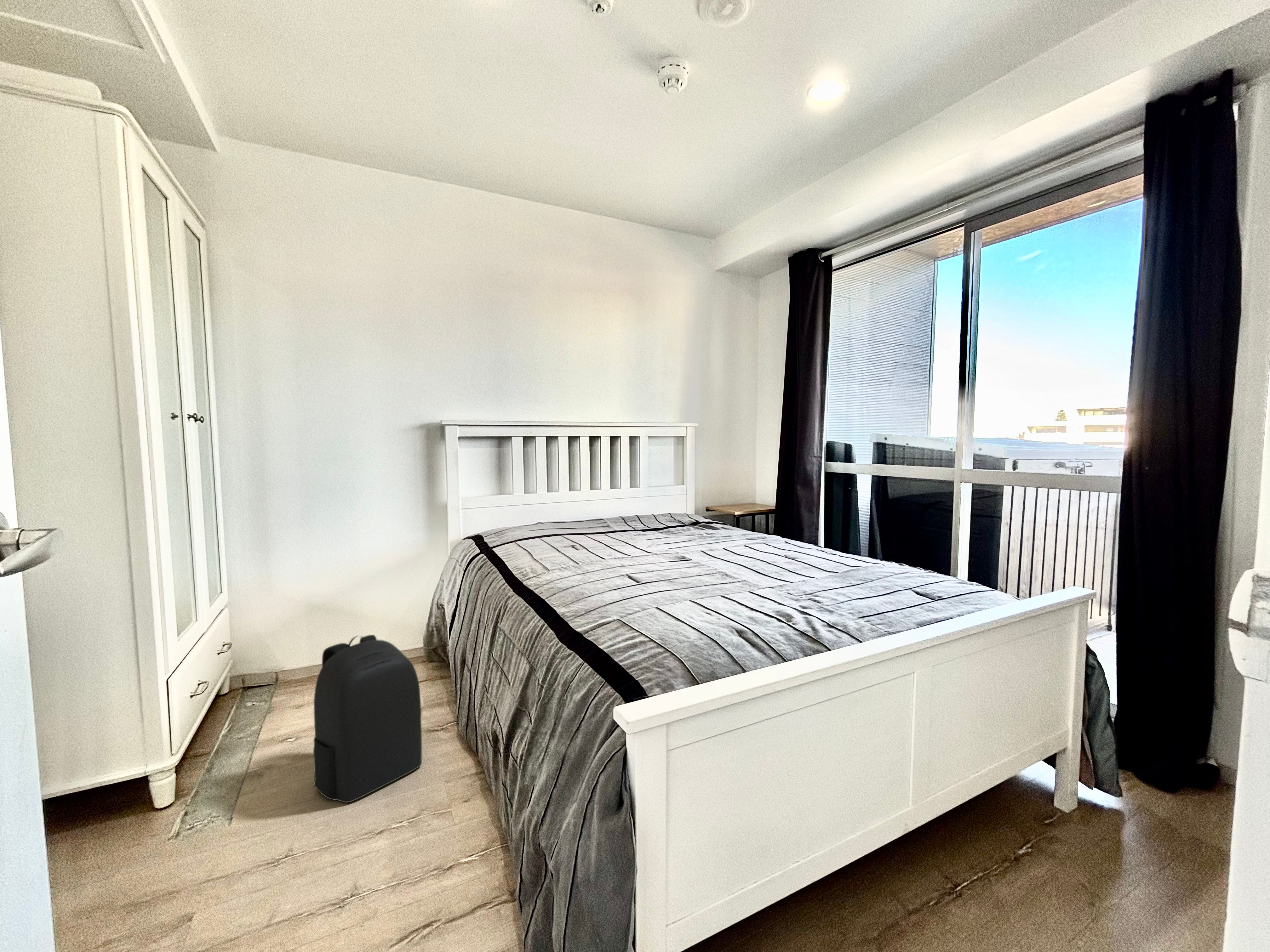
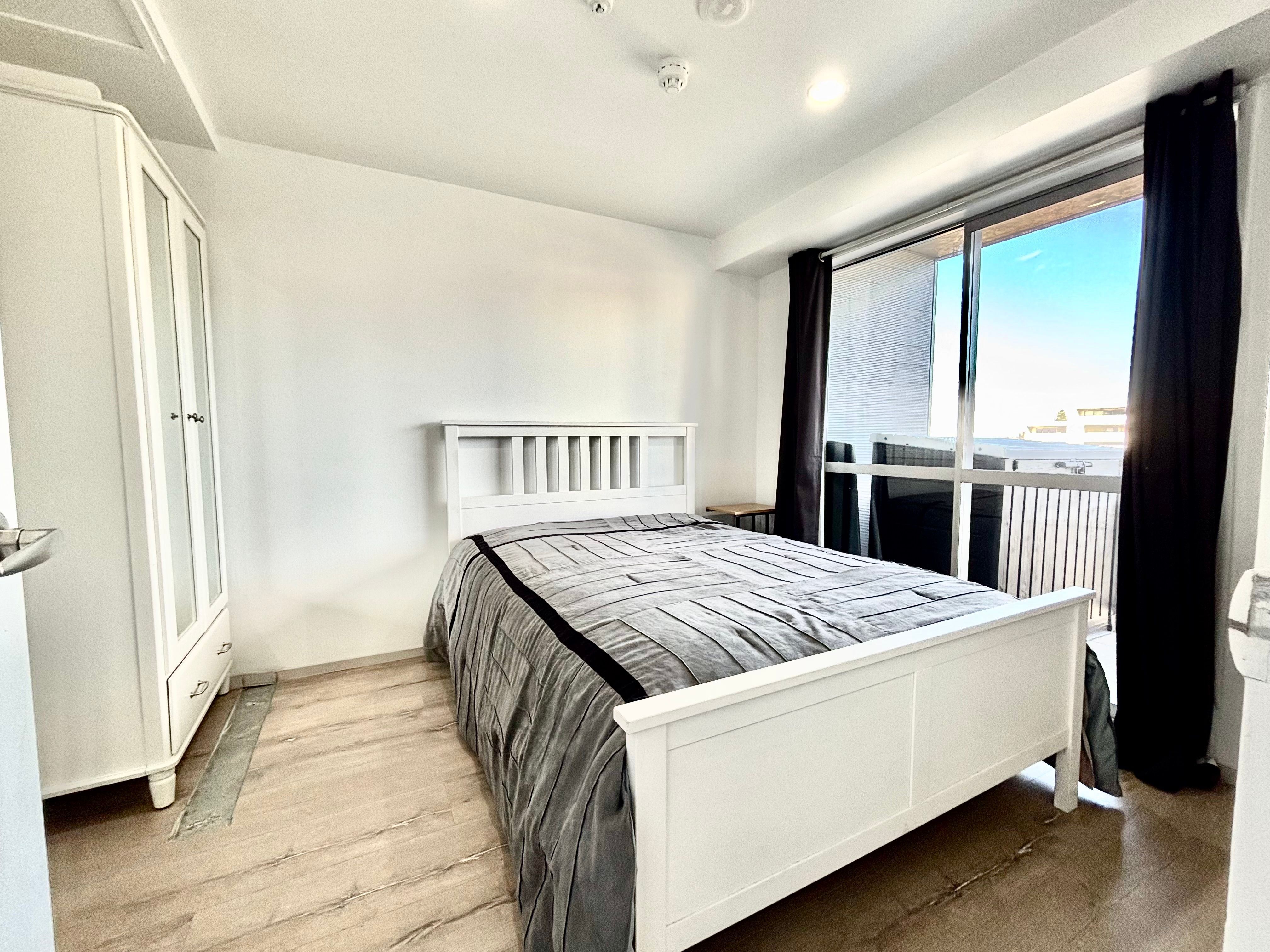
- backpack [313,634,422,803]
